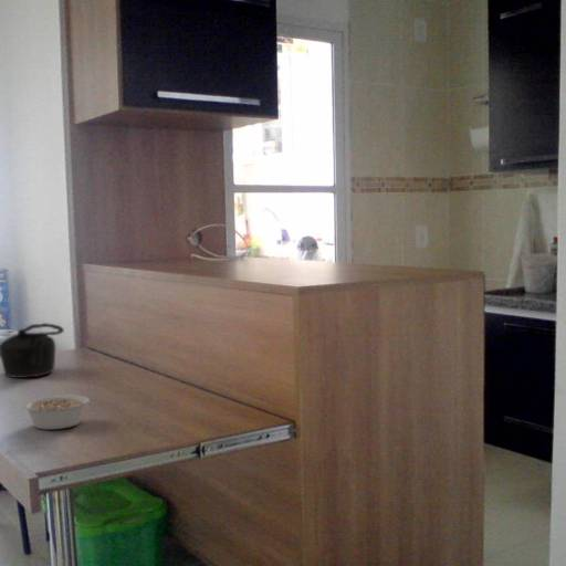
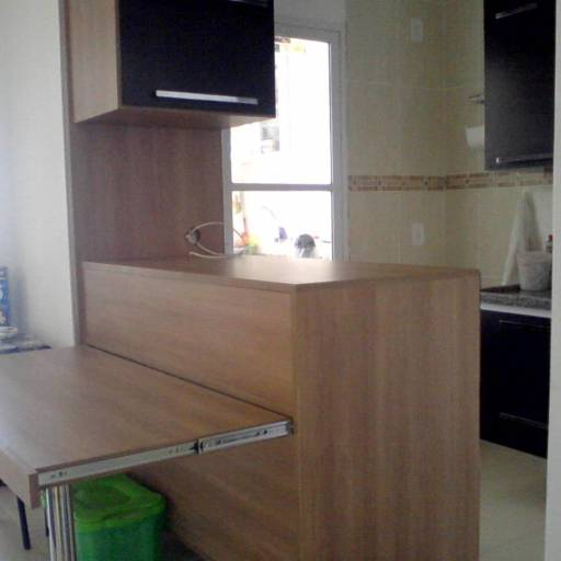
- teapot [0,322,65,379]
- legume [21,395,95,431]
